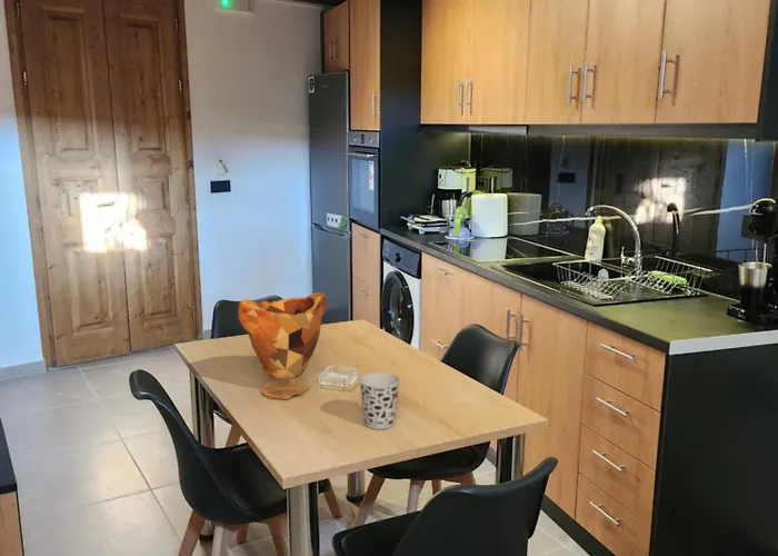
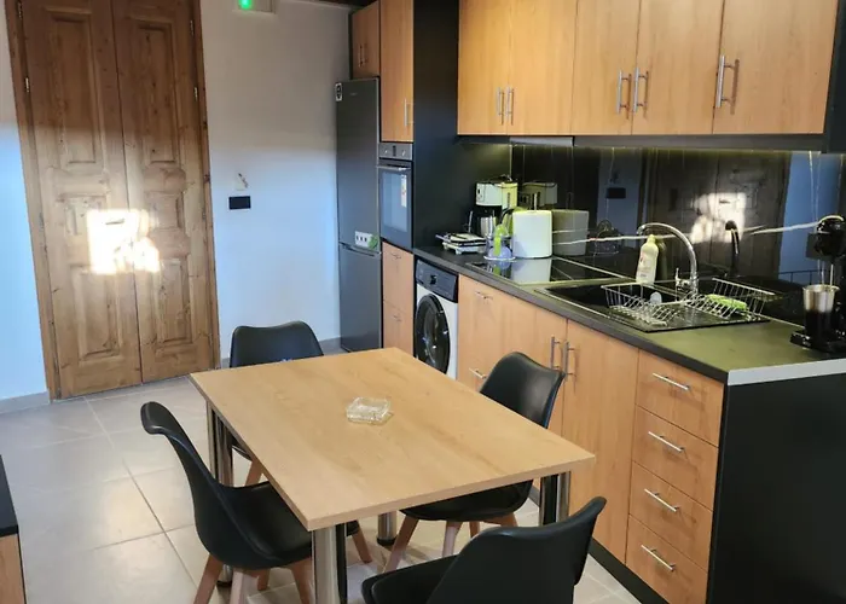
- cup [358,371,401,430]
- vase [237,291,329,400]
